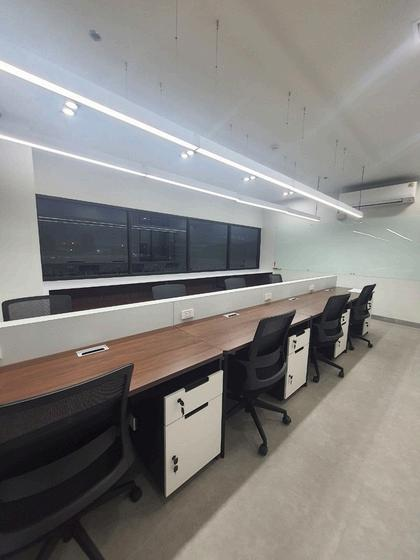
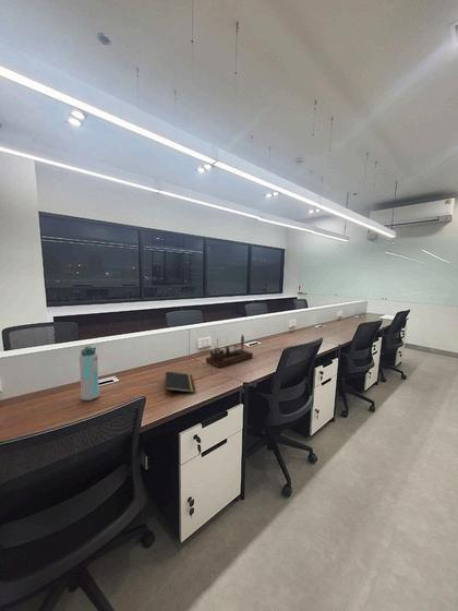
+ notepad [164,371,196,395]
+ desk organizer [205,334,254,369]
+ water bottle [79,345,100,402]
